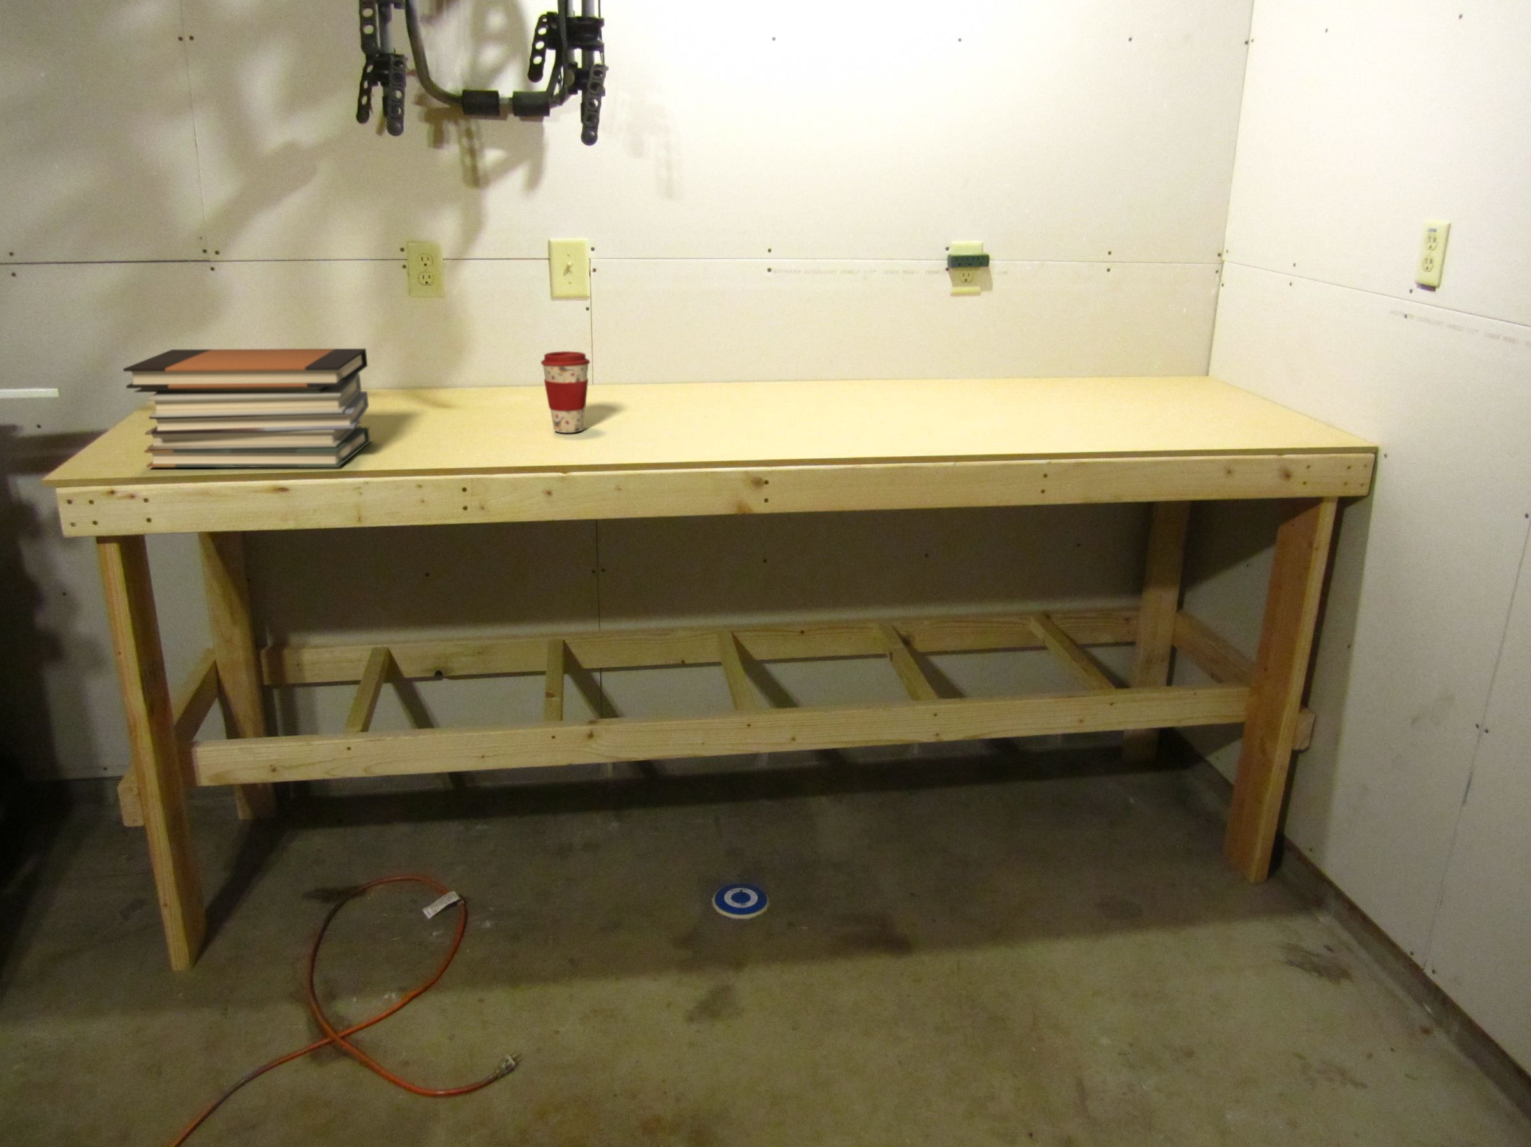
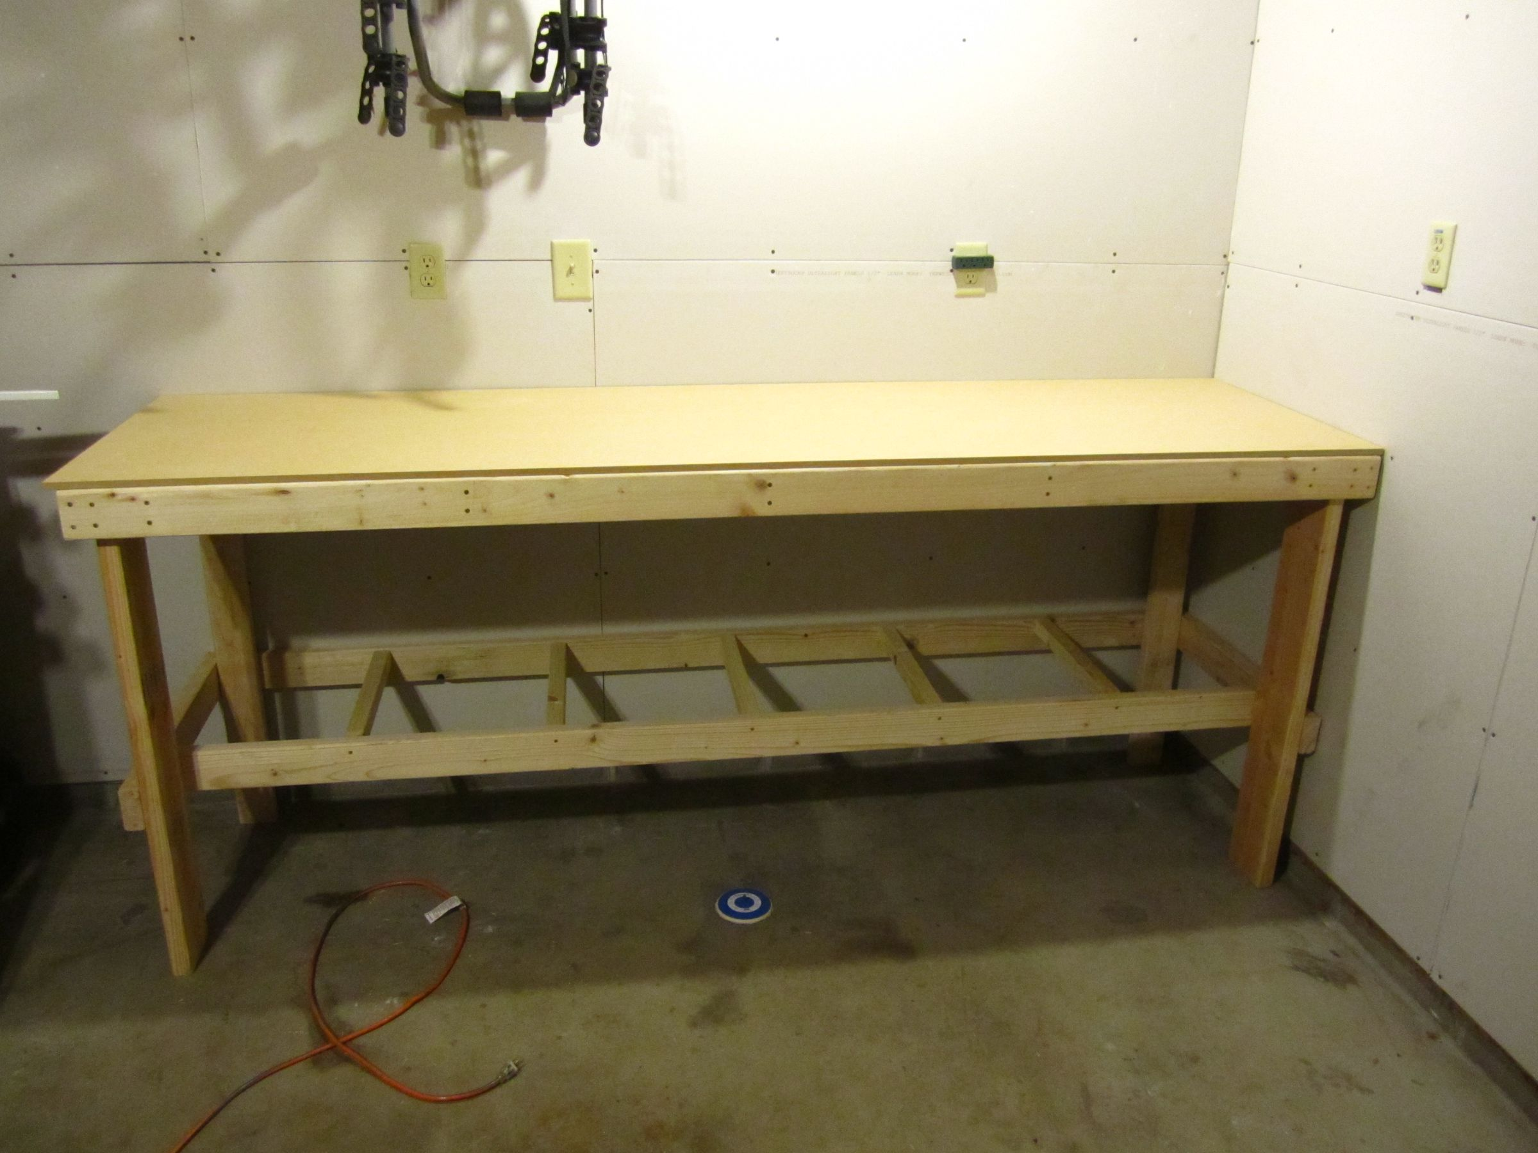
- coffee cup [540,351,591,434]
- book stack [123,348,370,467]
